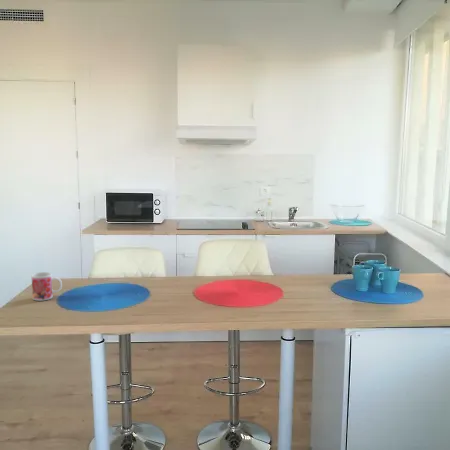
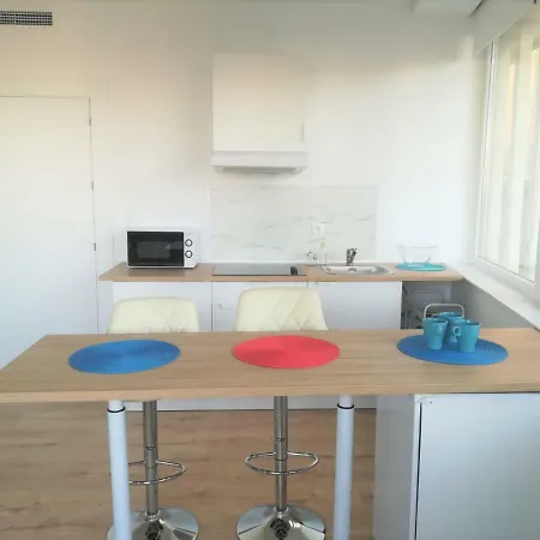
- mug [31,271,63,302]
